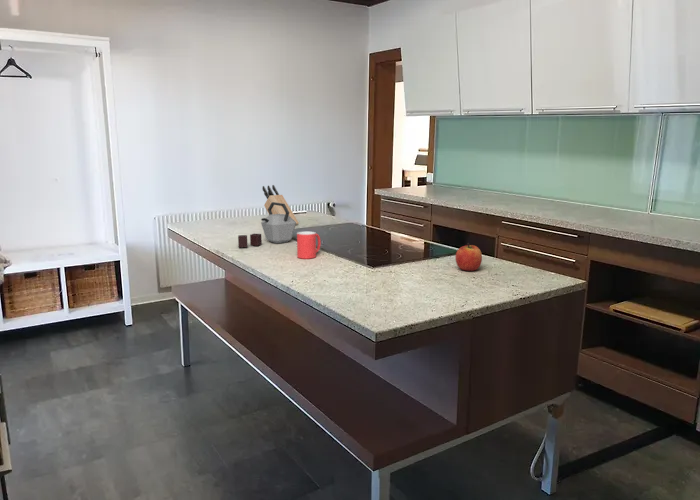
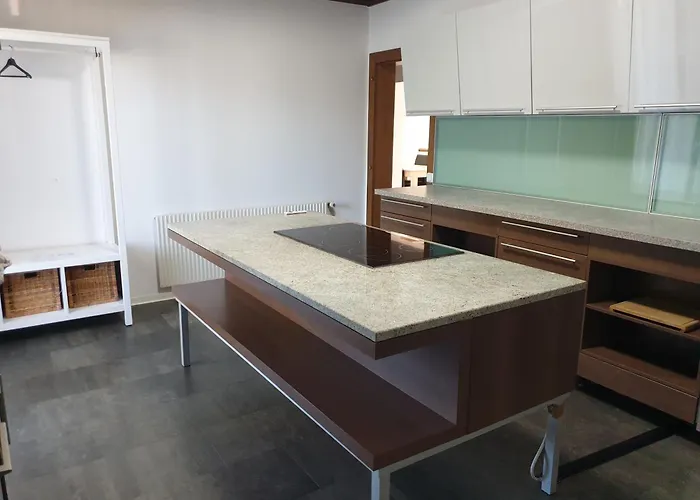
- kettle [237,202,297,248]
- knife block [261,184,299,225]
- apple [455,242,483,272]
- mug [296,231,322,260]
